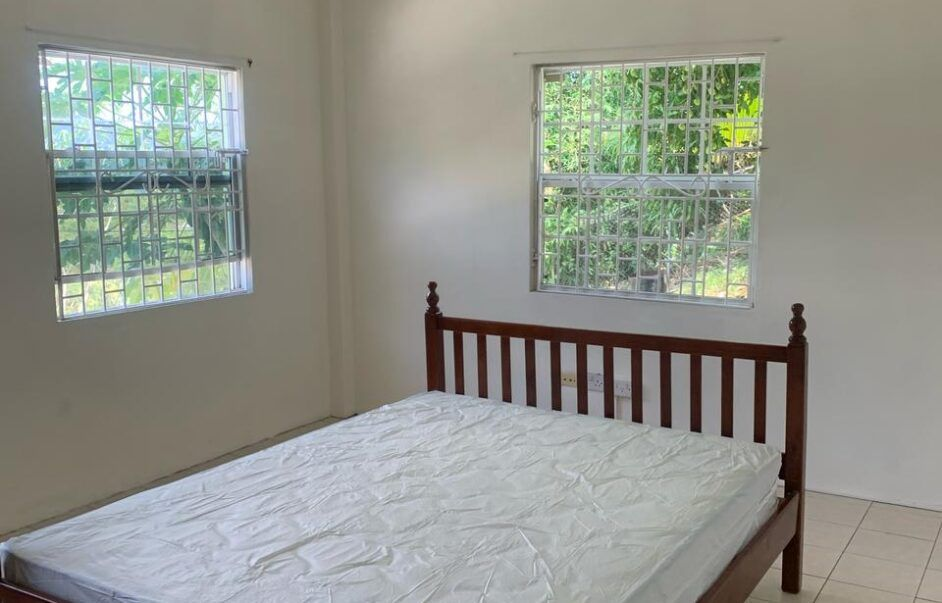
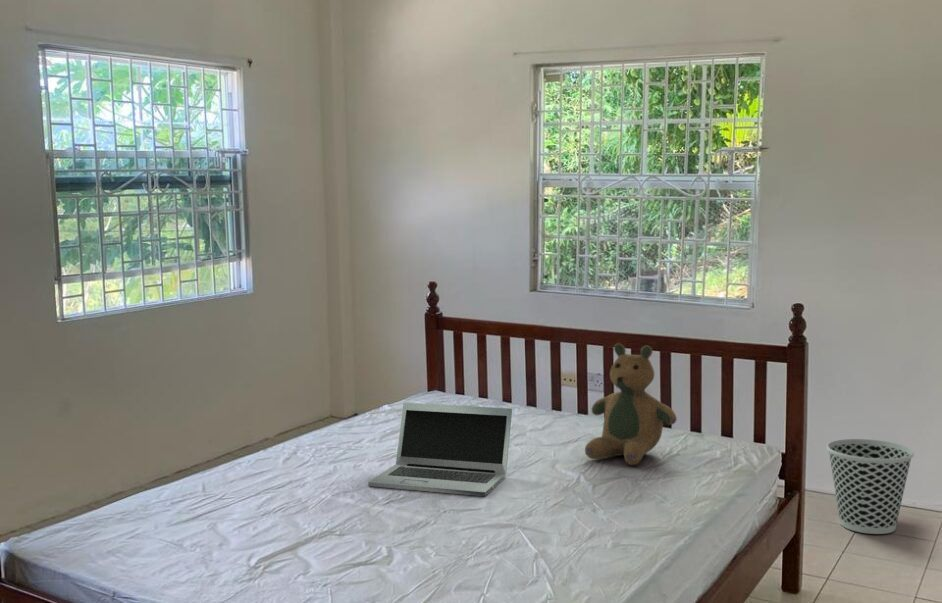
+ laptop [367,402,513,497]
+ teddy bear [584,342,678,466]
+ wastebasket [826,438,915,535]
